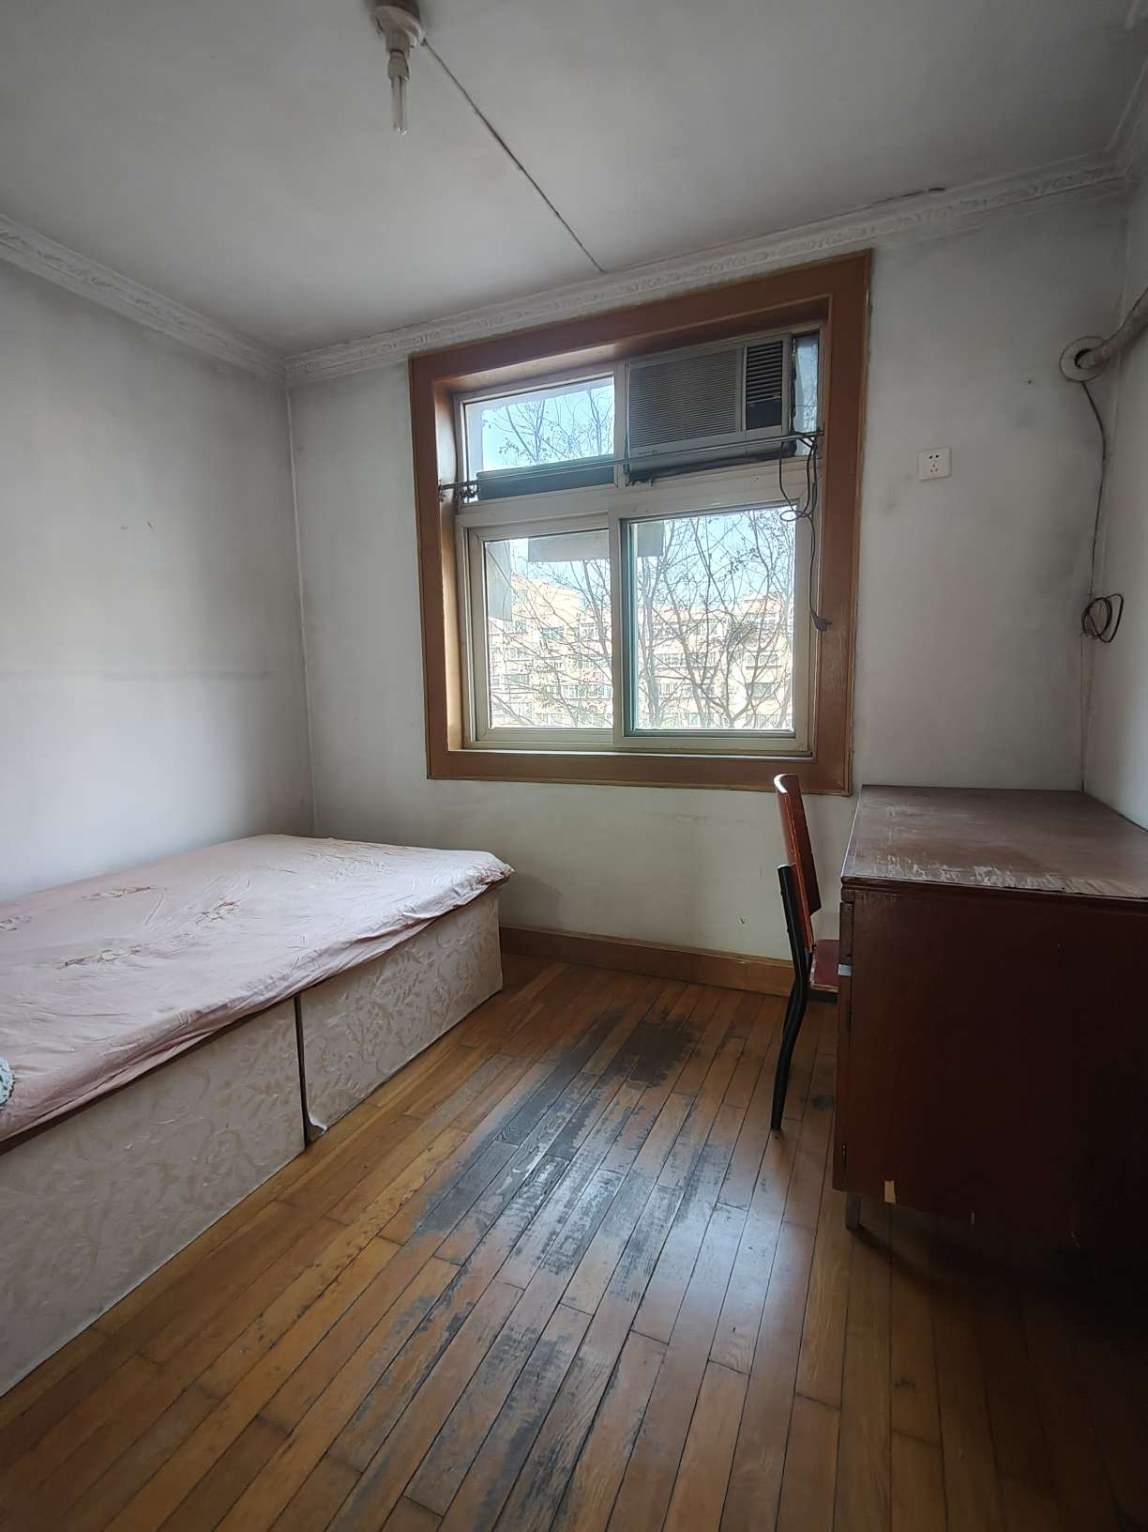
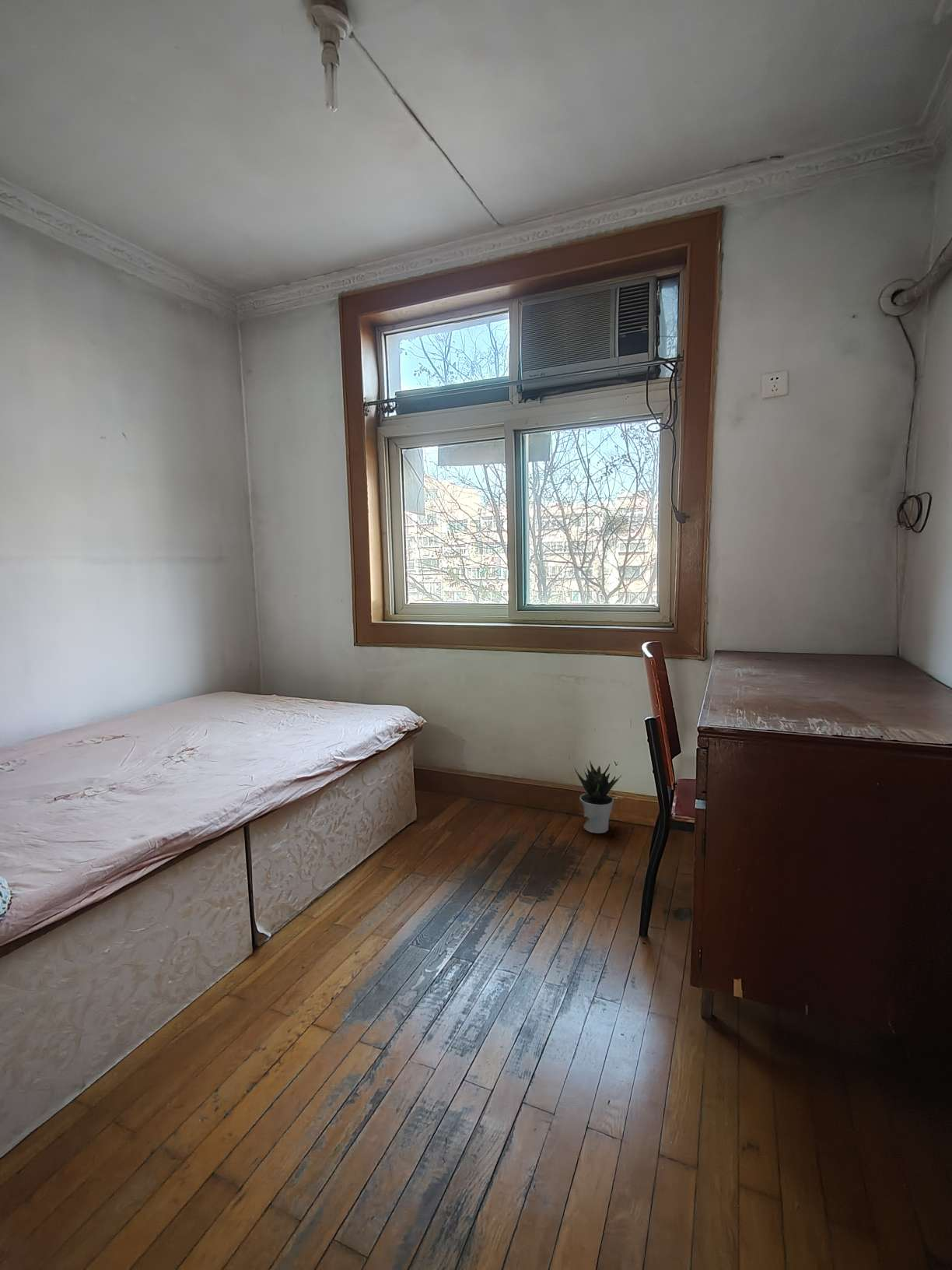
+ potted plant [574,759,622,834]
